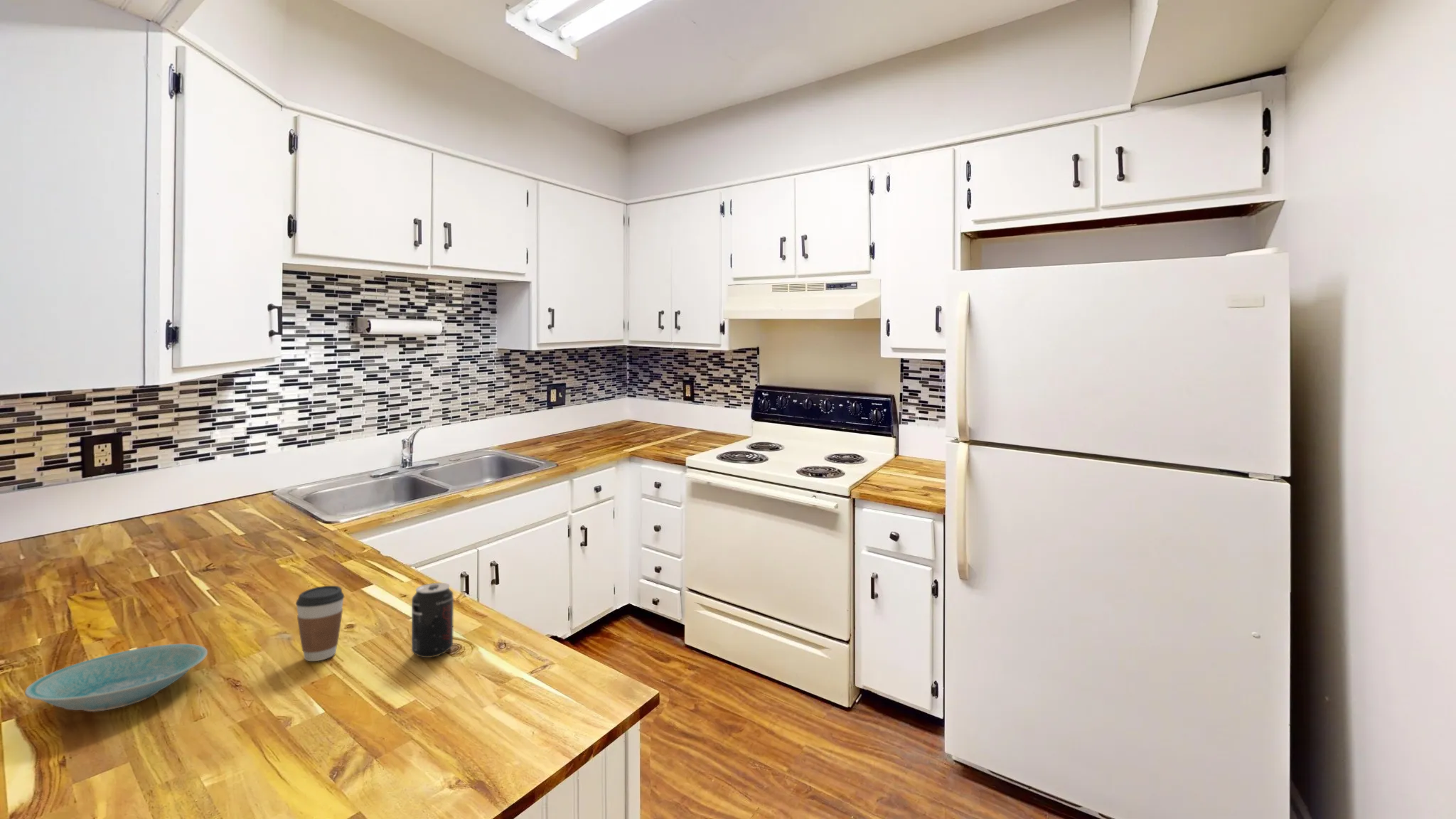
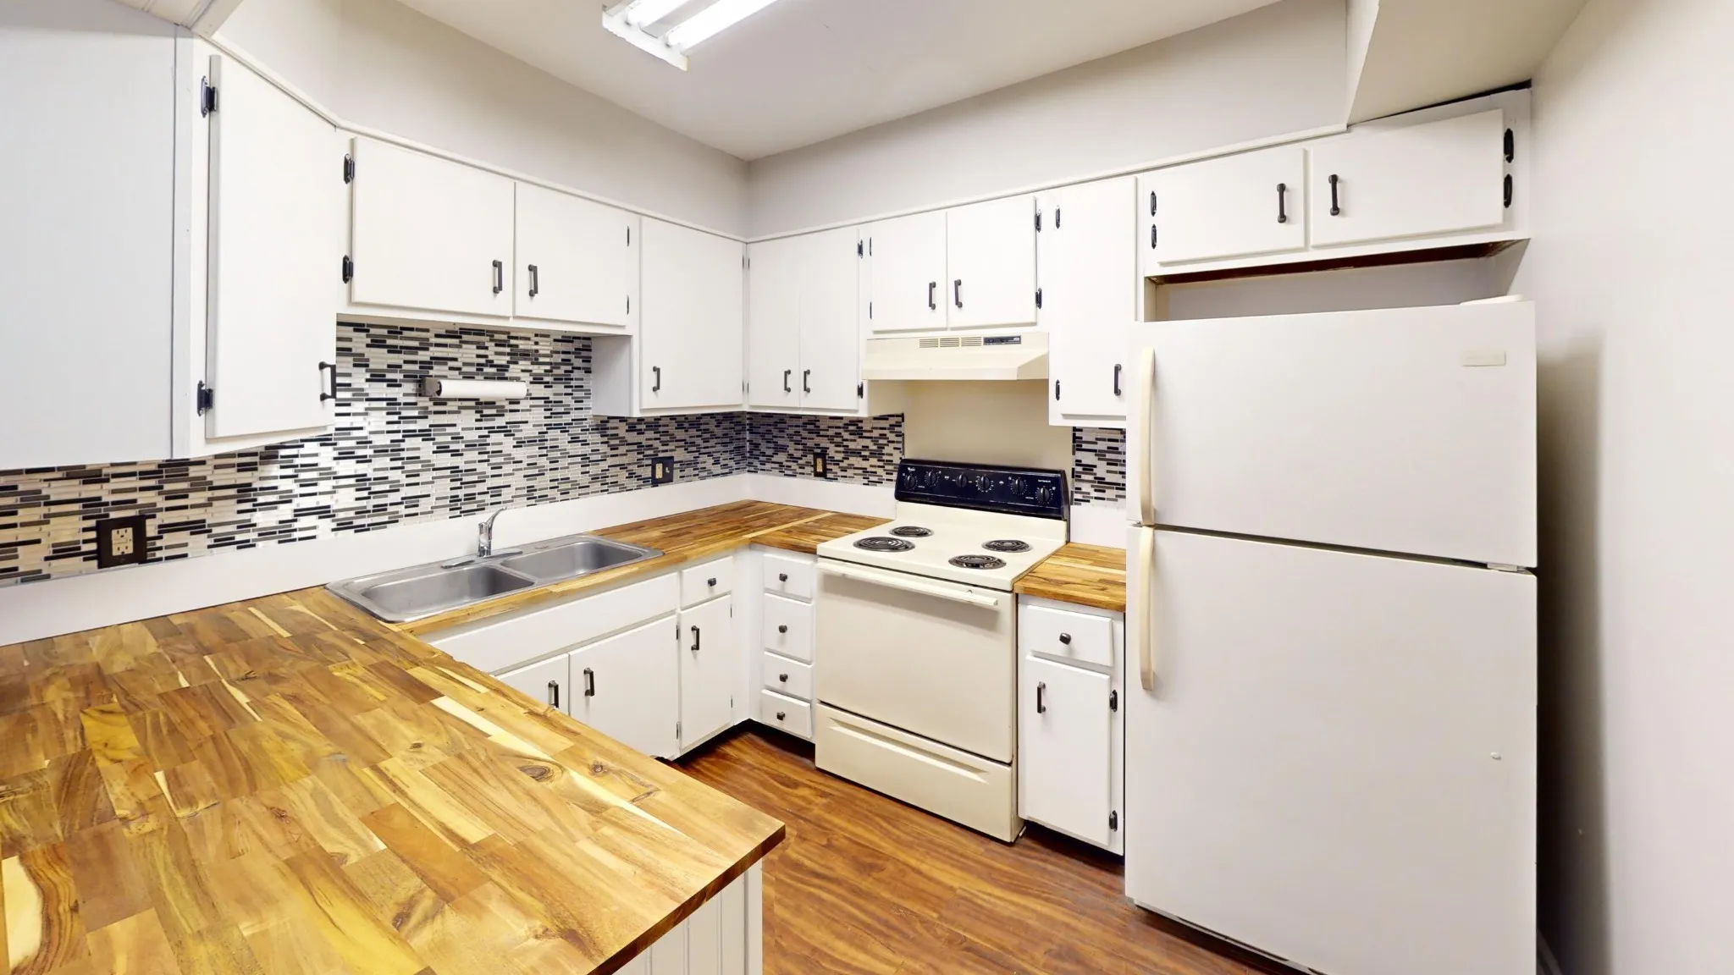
- bowl [24,643,208,712]
- beverage can [411,582,454,658]
- coffee cup [295,585,345,662]
